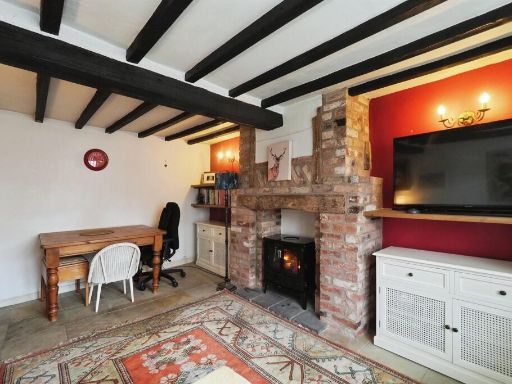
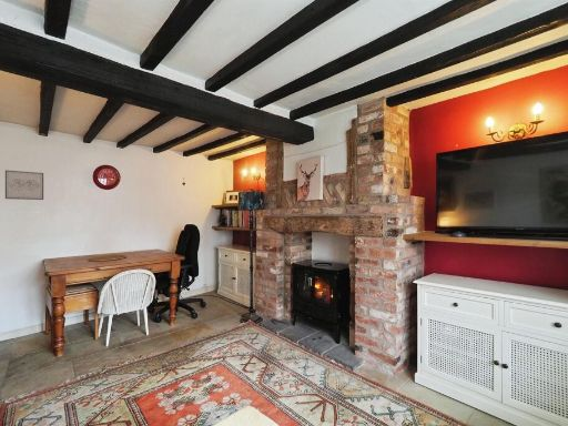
+ wall art [4,170,44,201]
